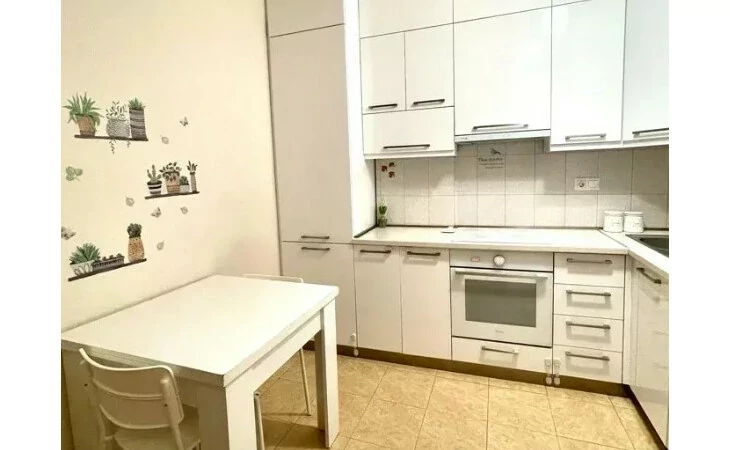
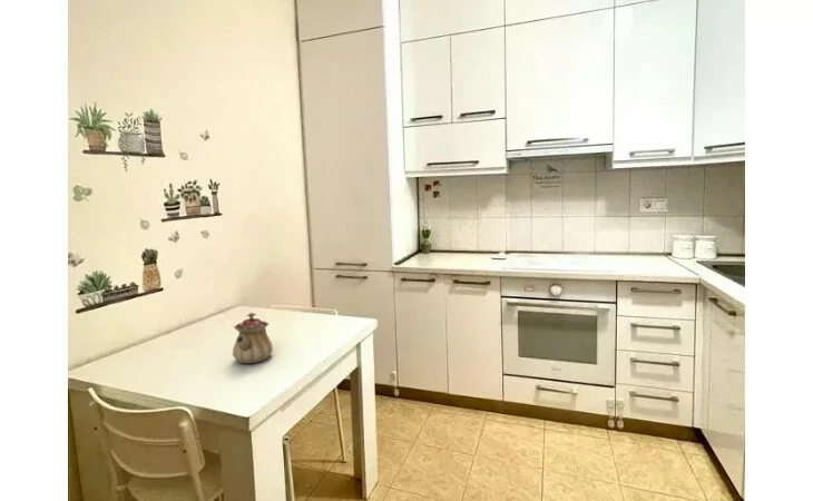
+ teapot [232,312,274,364]
